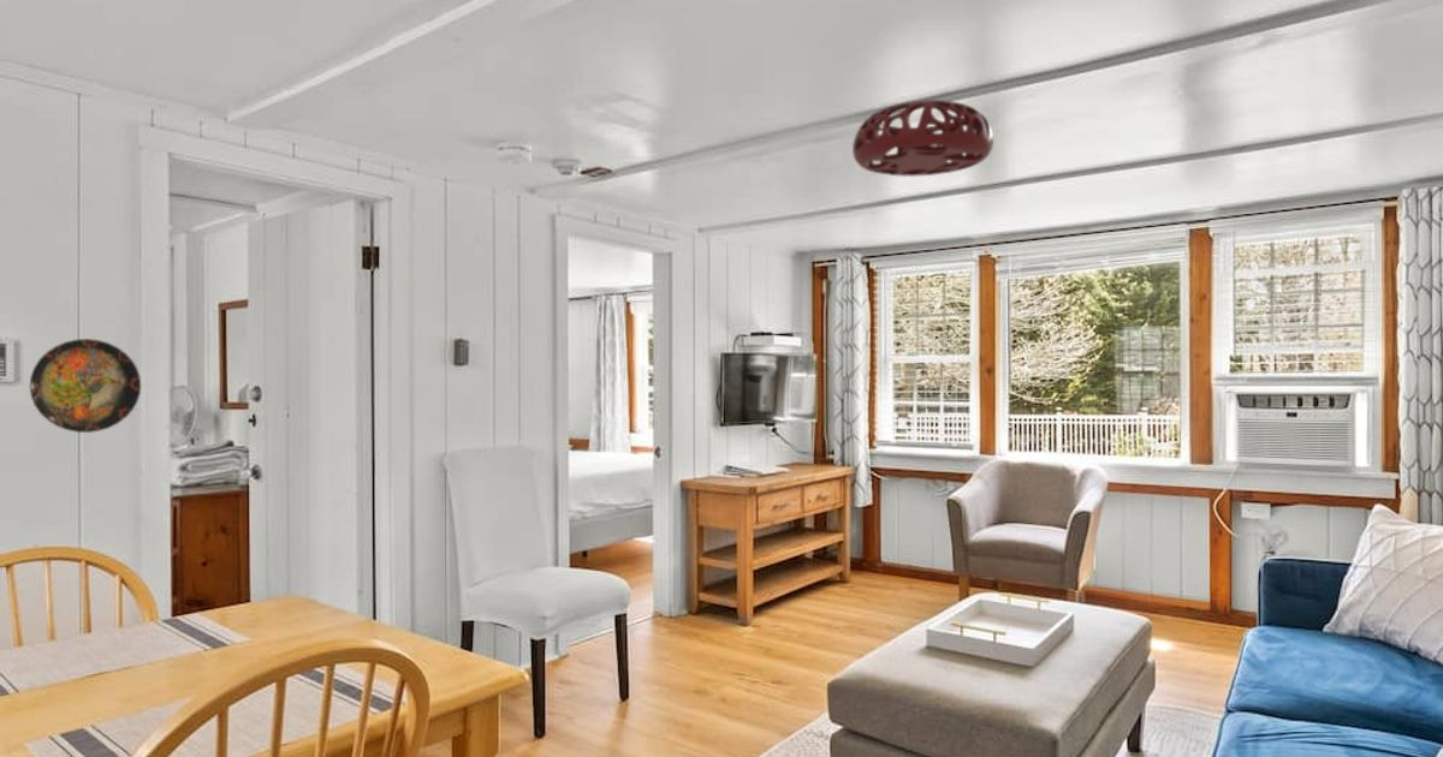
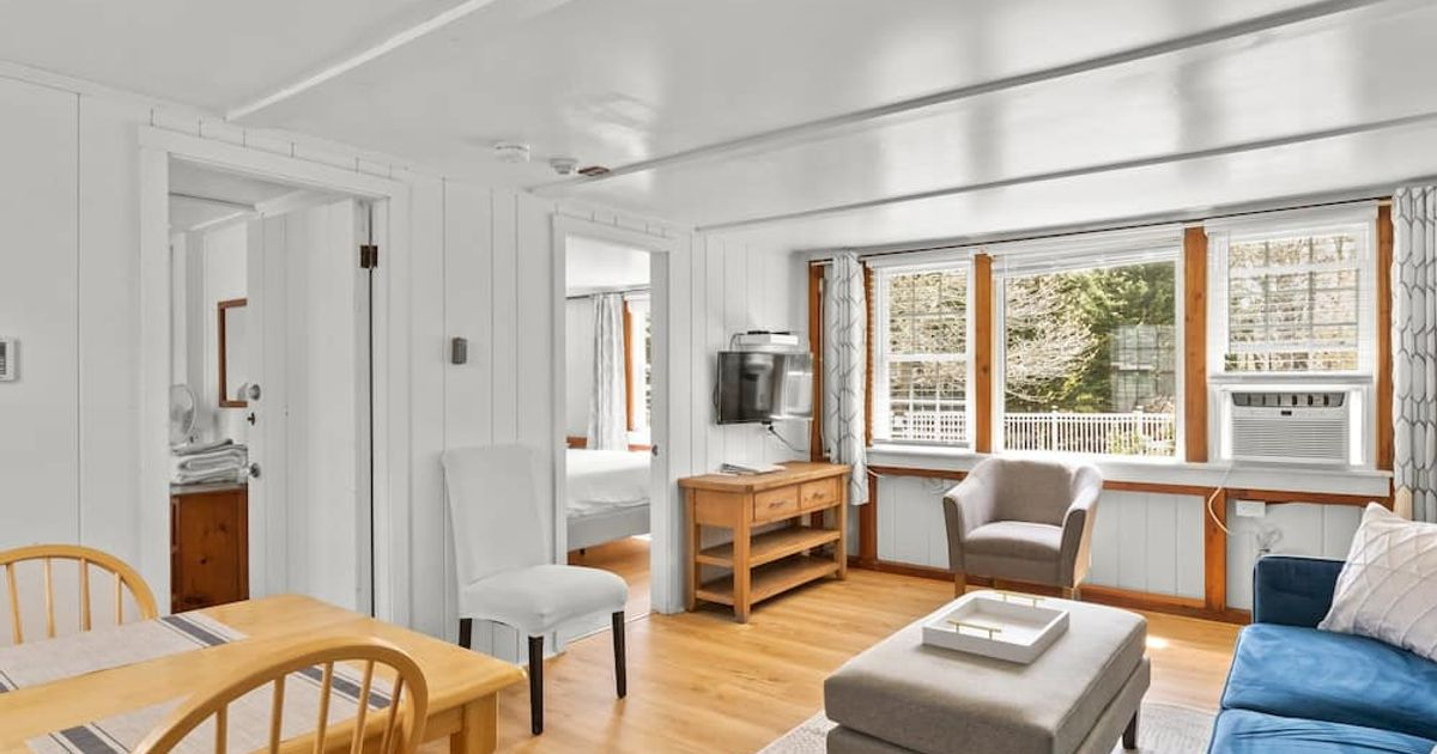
- ceiling light [851,99,994,178]
- decorative plate [29,338,142,434]
